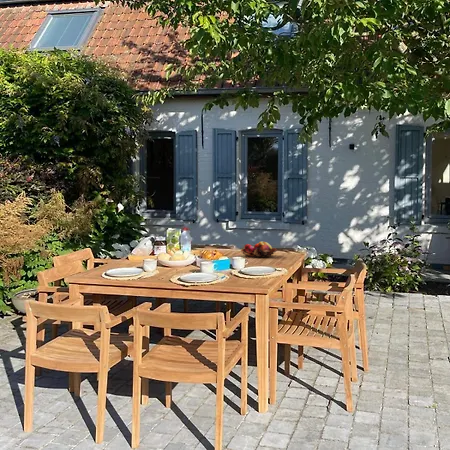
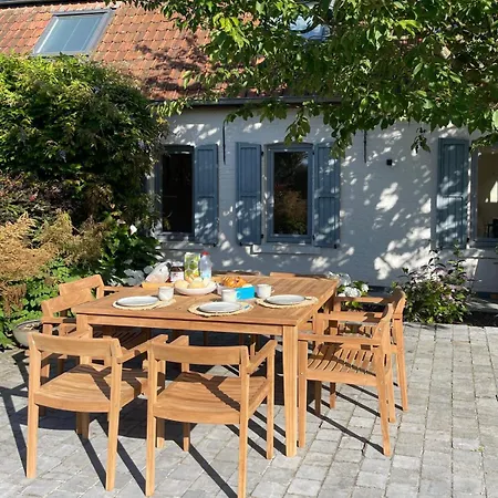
- fruit basket [240,241,278,259]
